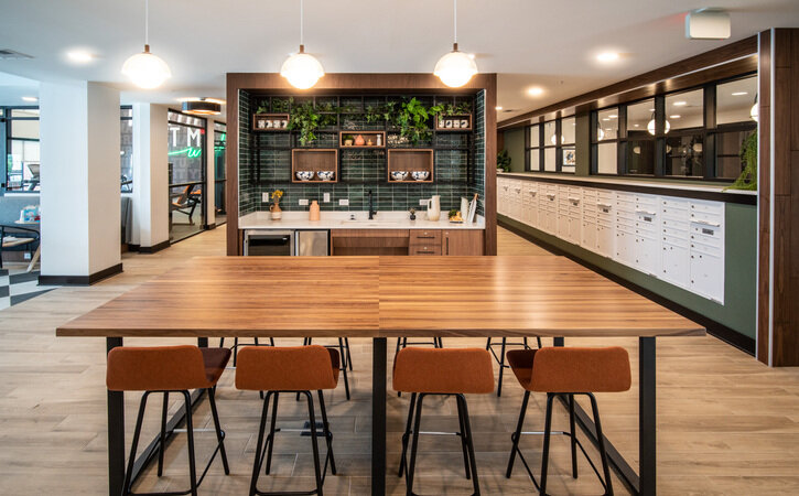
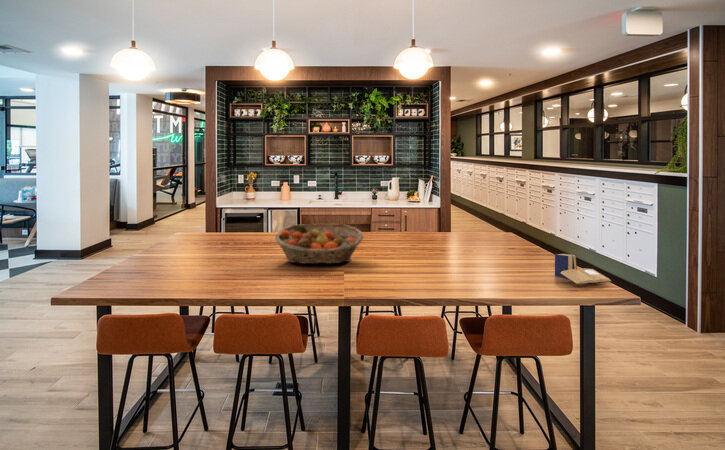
+ book [554,253,613,285]
+ fruit basket [274,223,364,265]
